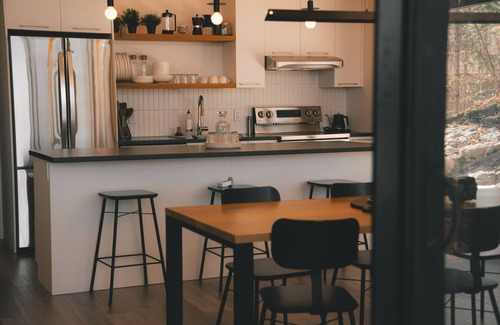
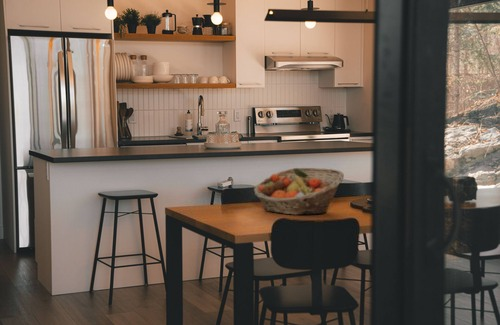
+ fruit basket [253,167,345,216]
